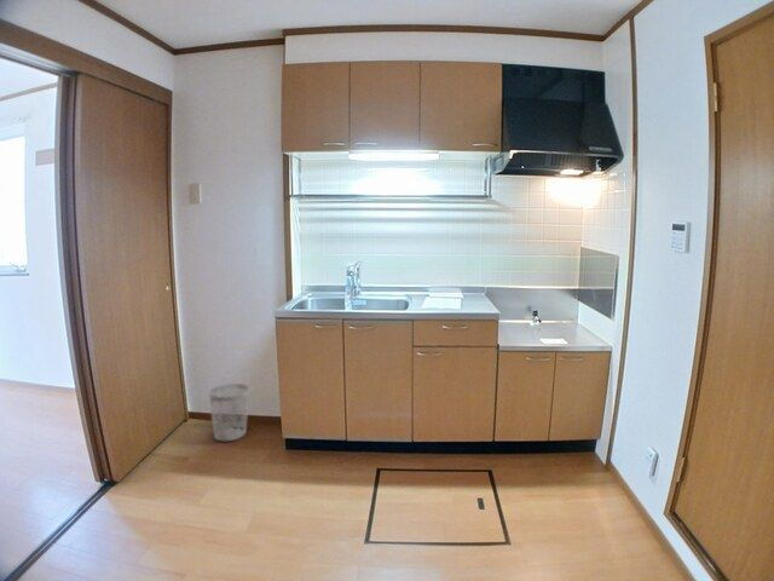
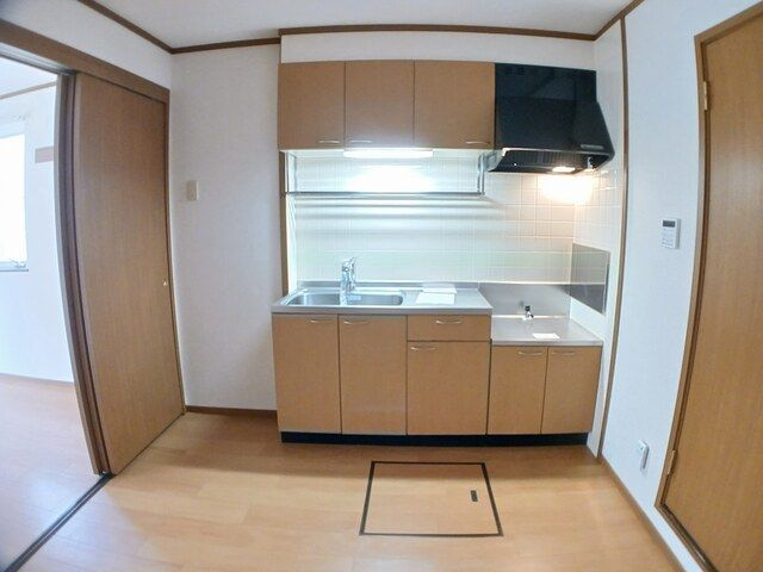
- wastebasket [208,382,250,442]
